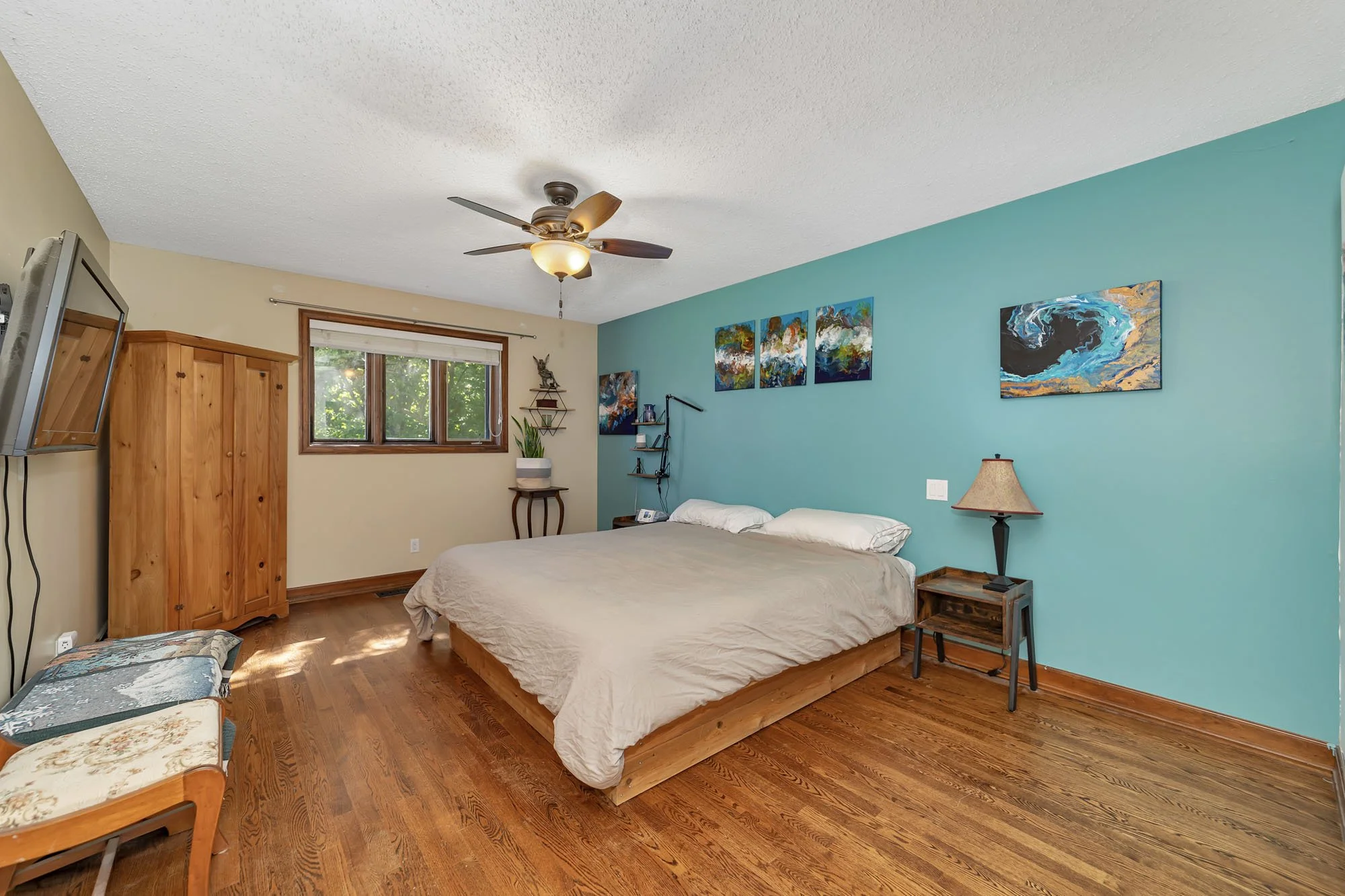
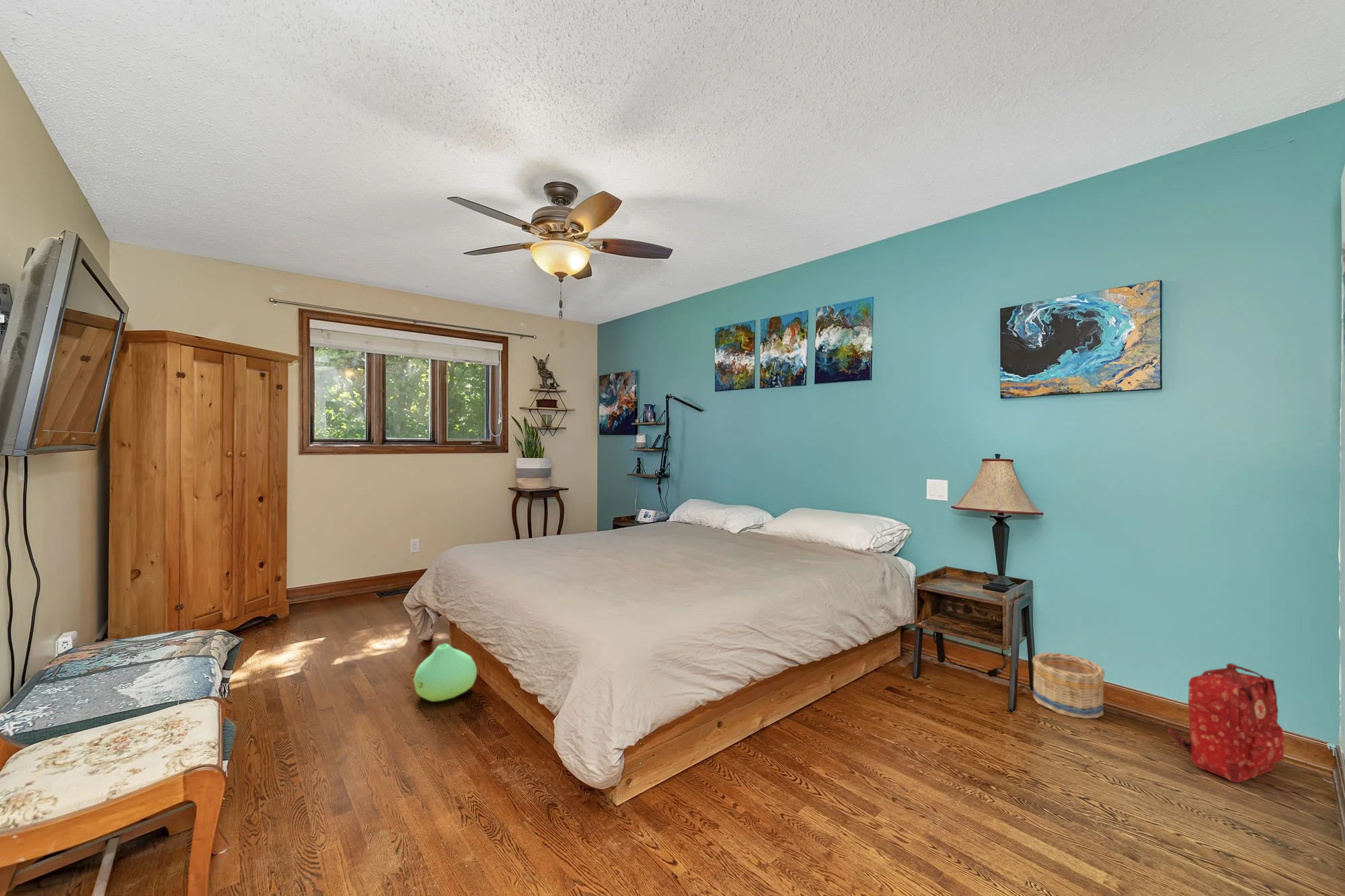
+ basket [1032,652,1106,719]
+ plush toy [413,643,477,702]
+ backpack [1167,663,1285,783]
